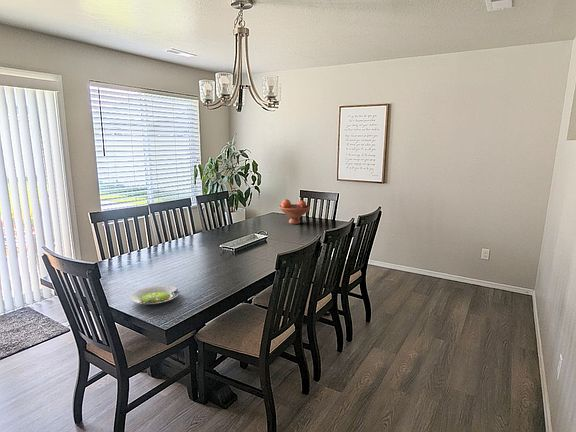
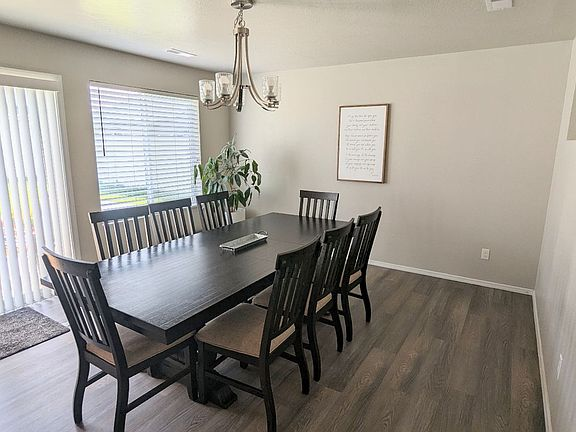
- salad plate [129,285,181,305]
- fruit bowl [278,198,311,225]
